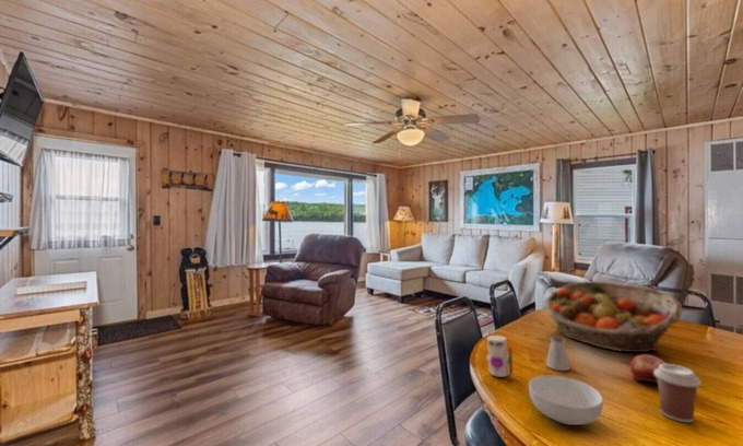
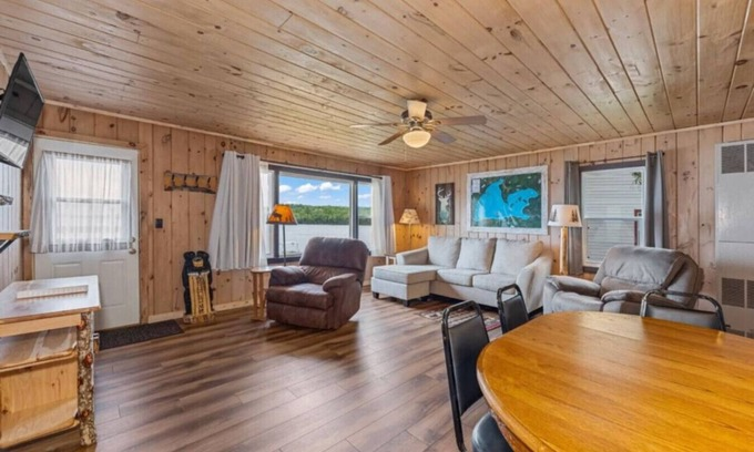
- toy [485,334,514,378]
- saltshaker [545,334,570,372]
- cereal bowl [528,375,604,426]
- coffee cup [653,363,701,423]
- fruit [629,353,668,384]
- fruit basket [542,281,683,353]
